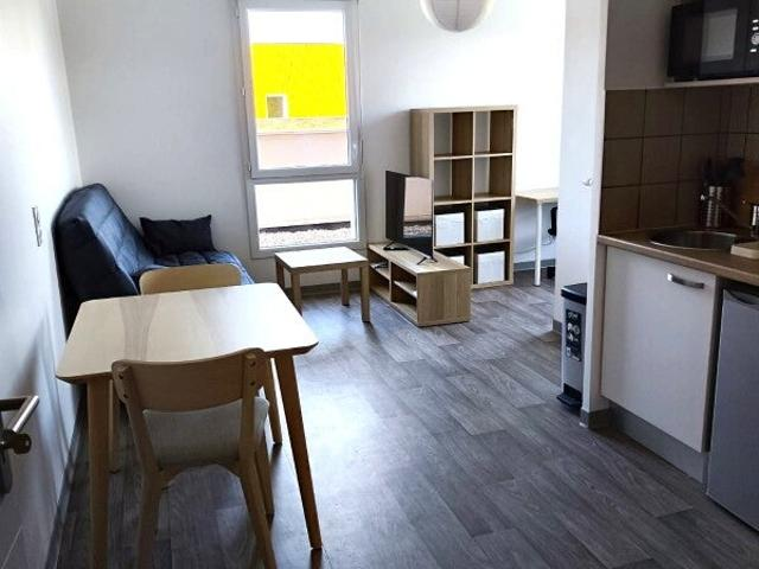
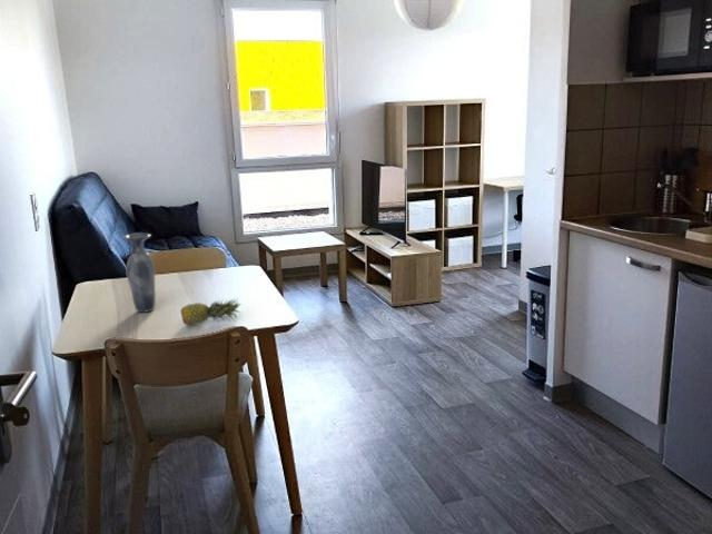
+ vase [121,231,157,314]
+ fruit [180,297,243,326]
